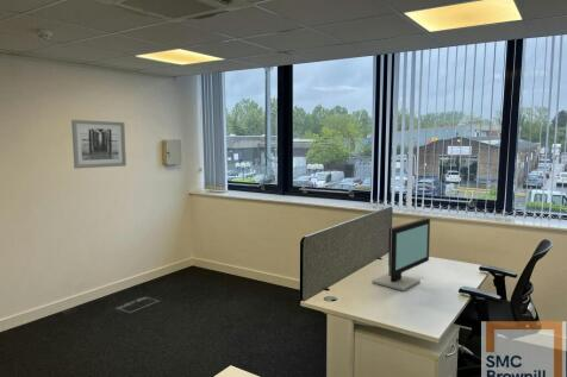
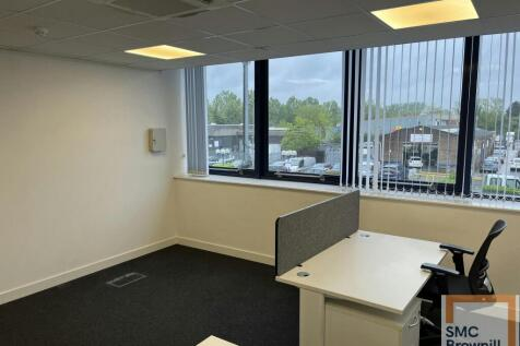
- computer monitor [370,216,431,293]
- wall art [70,119,127,170]
